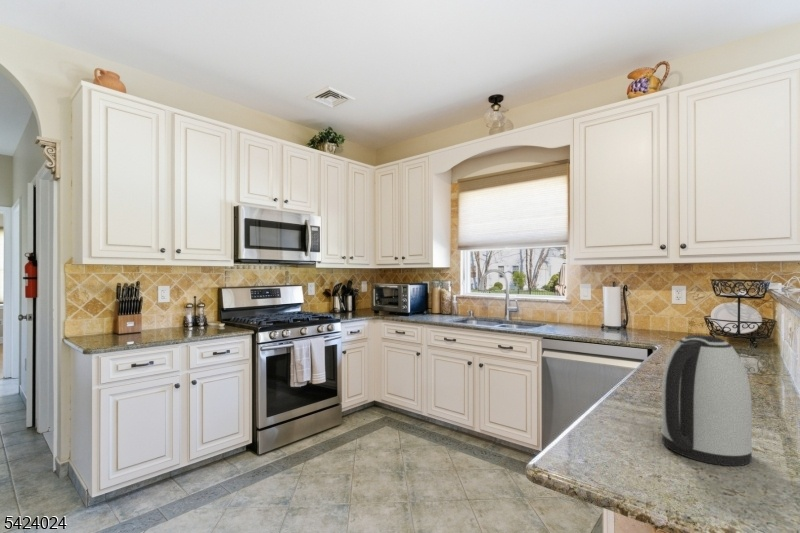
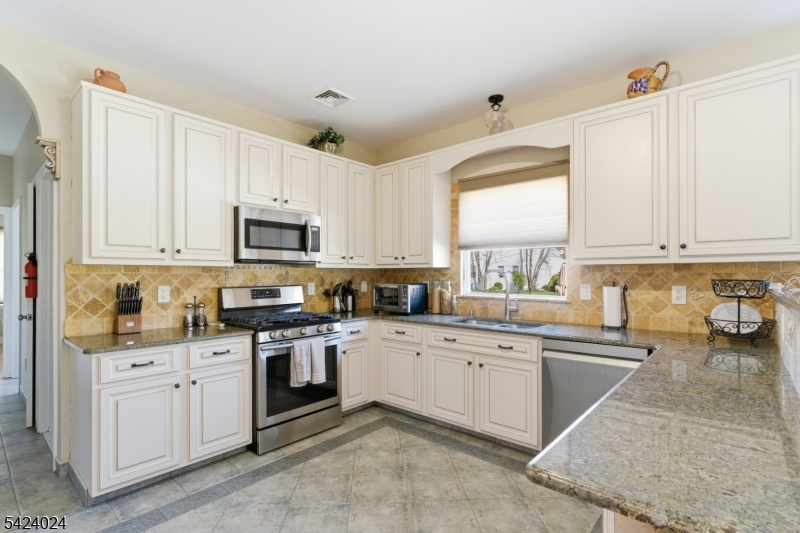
- kettle [660,334,754,467]
